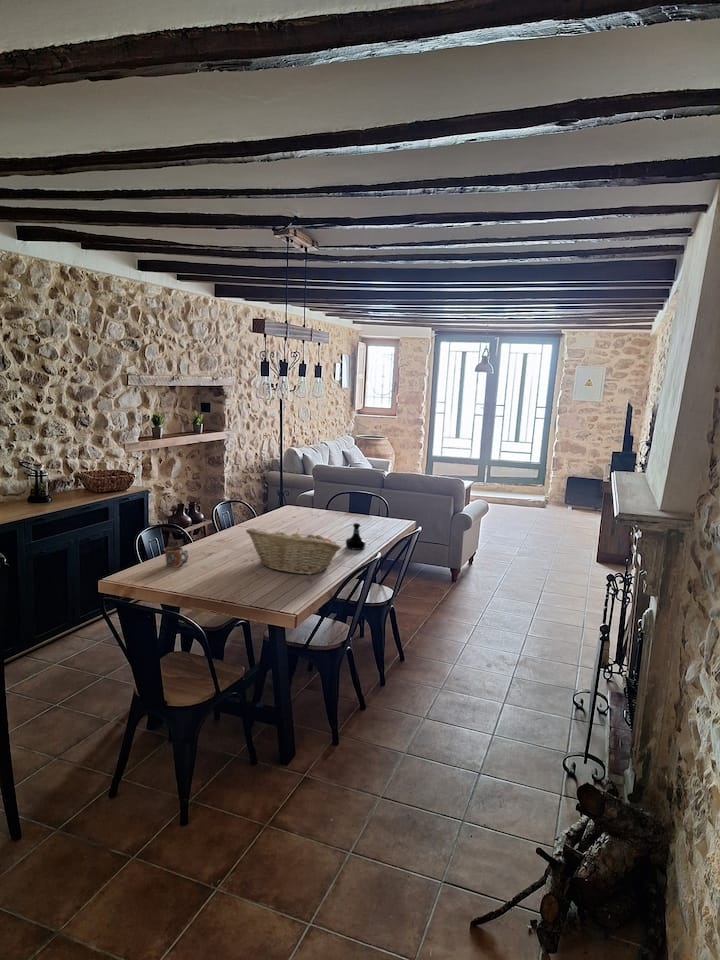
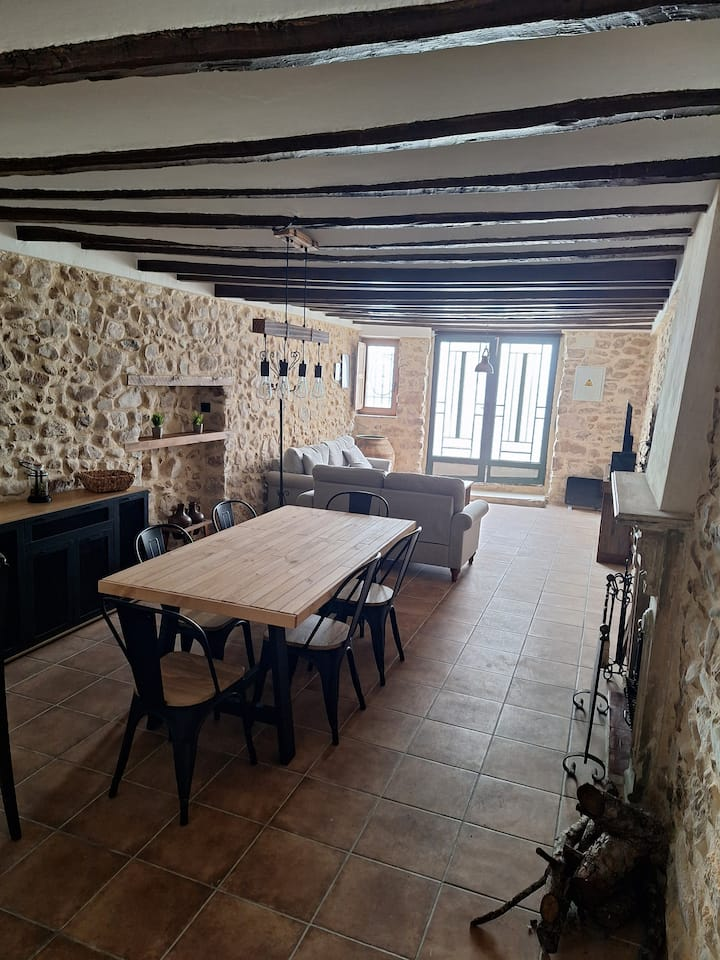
- fruit basket [245,527,343,576]
- tequila bottle [345,522,367,551]
- mug [163,546,189,568]
